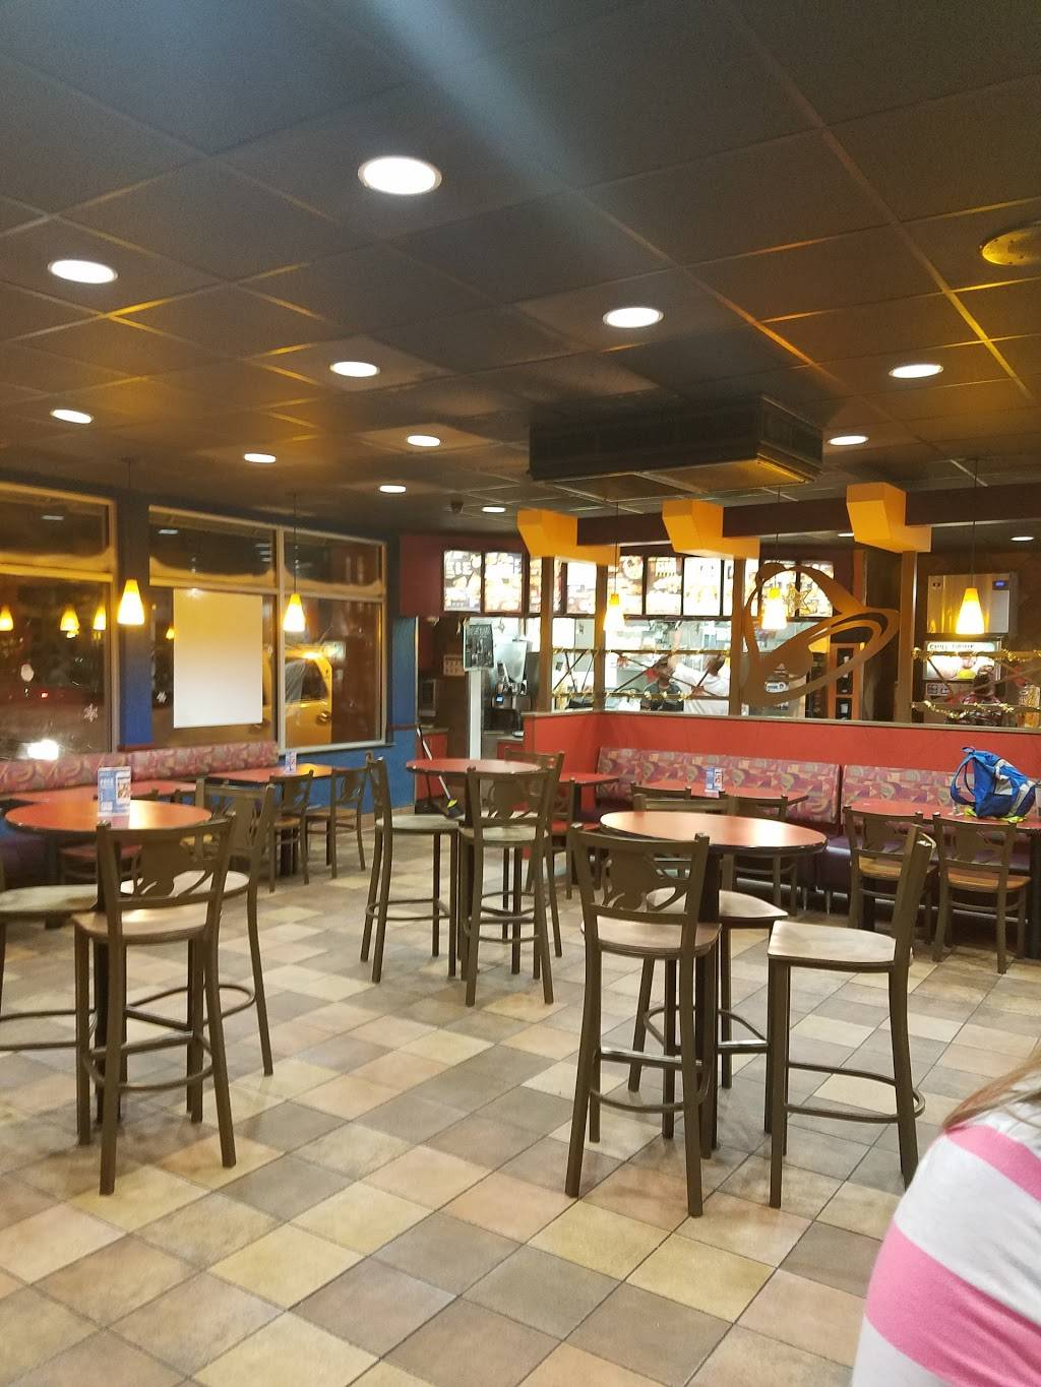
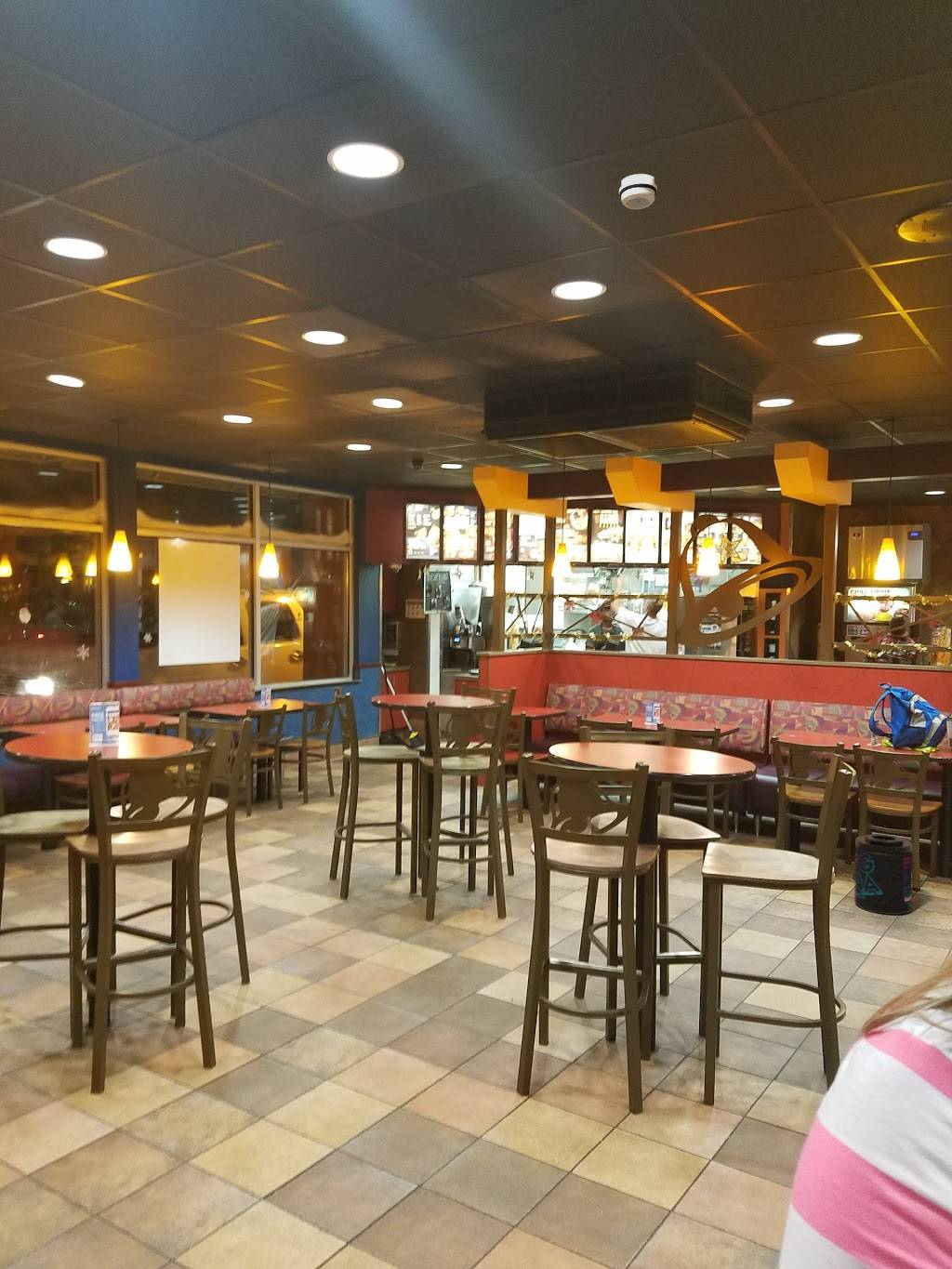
+ smoke detector [618,173,658,210]
+ supplement container [853,833,913,916]
